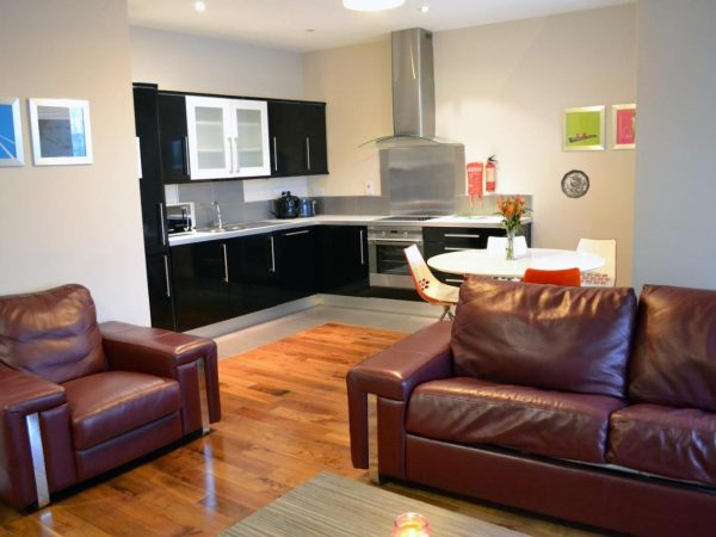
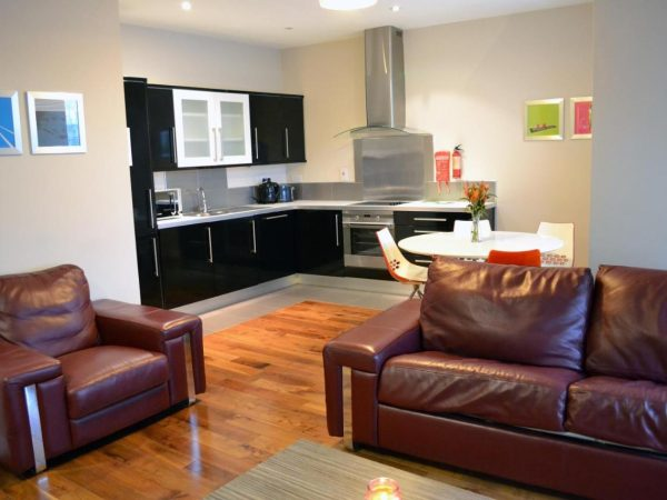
- decorative plate [560,168,591,199]
